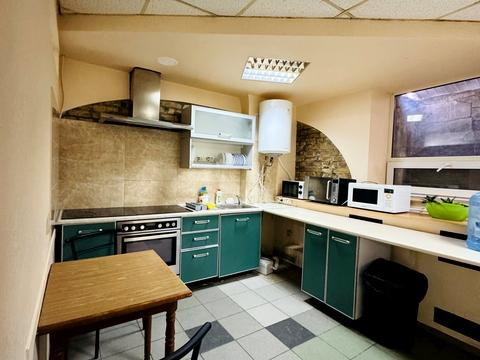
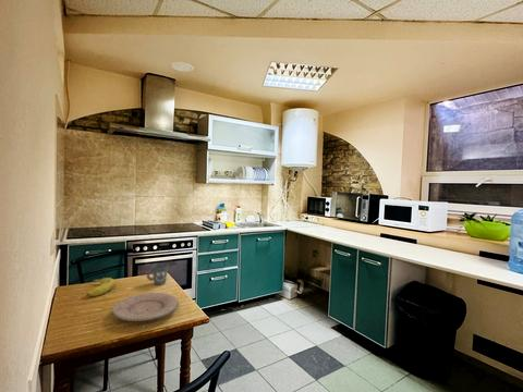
+ fruit [85,277,115,297]
+ plate [111,292,180,322]
+ mug [146,262,170,286]
